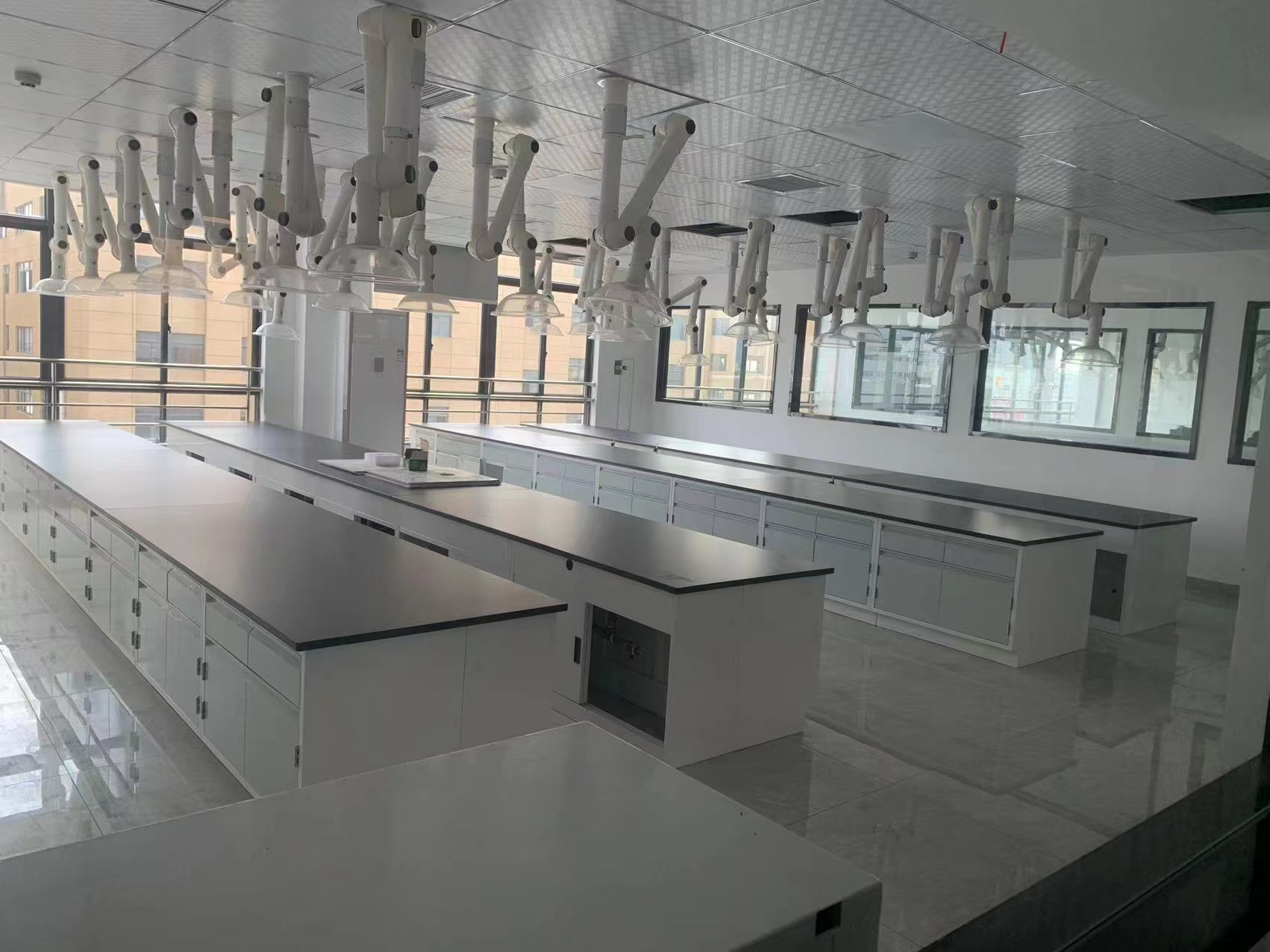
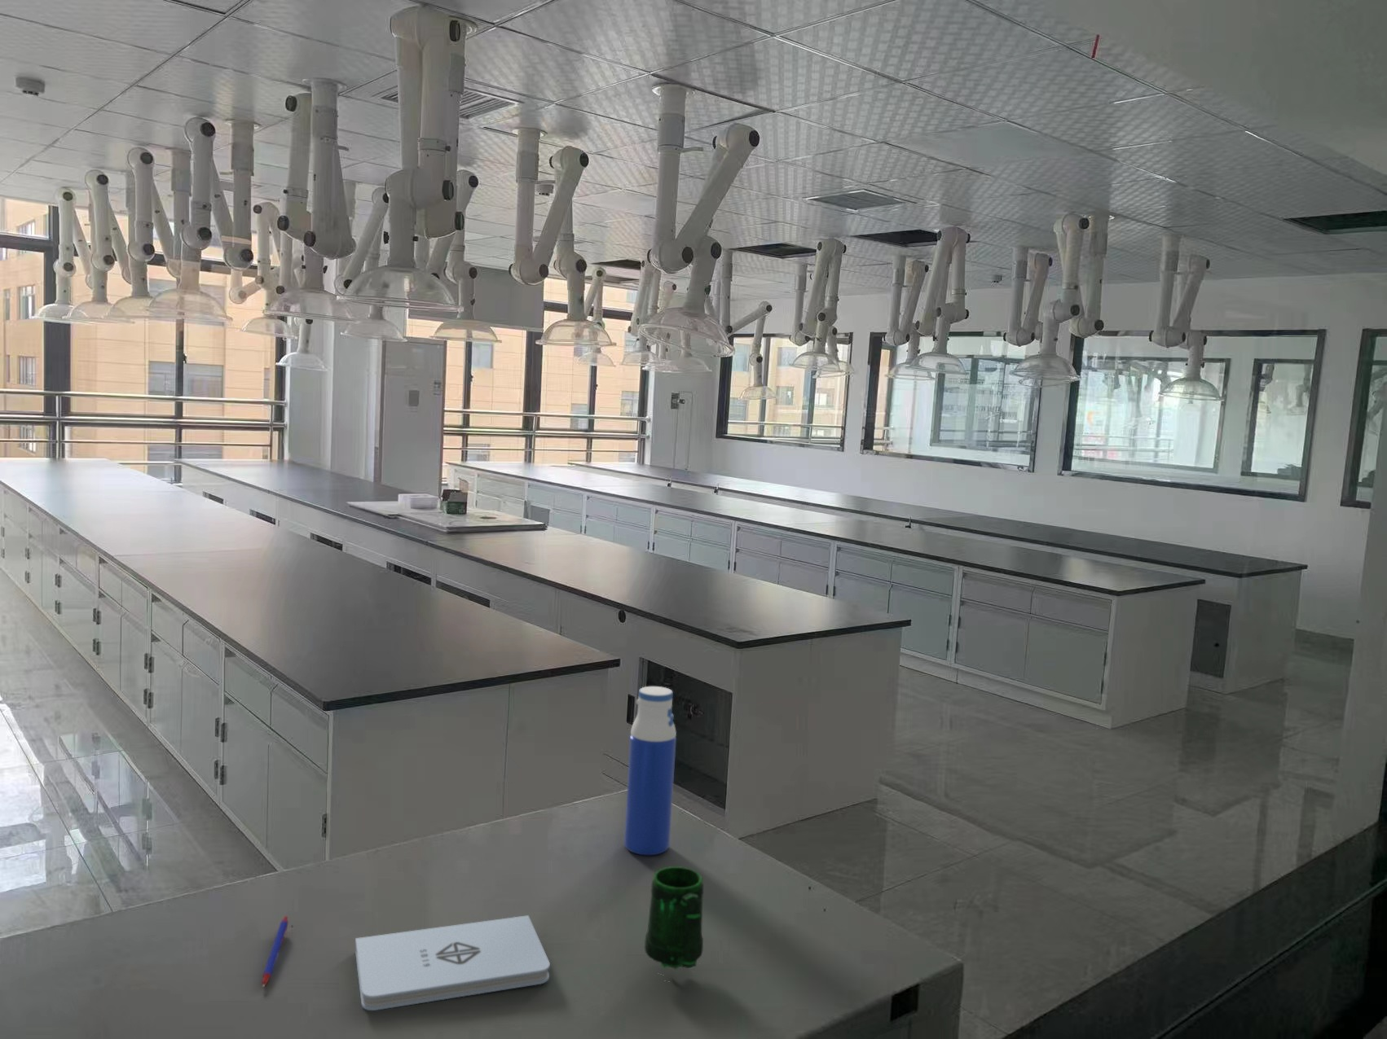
+ water bottle [624,685,677,856]
+ pen [262,916,289,988]
+ notepad [355,915,550,1012]
+ mug [643,865,704,970]
